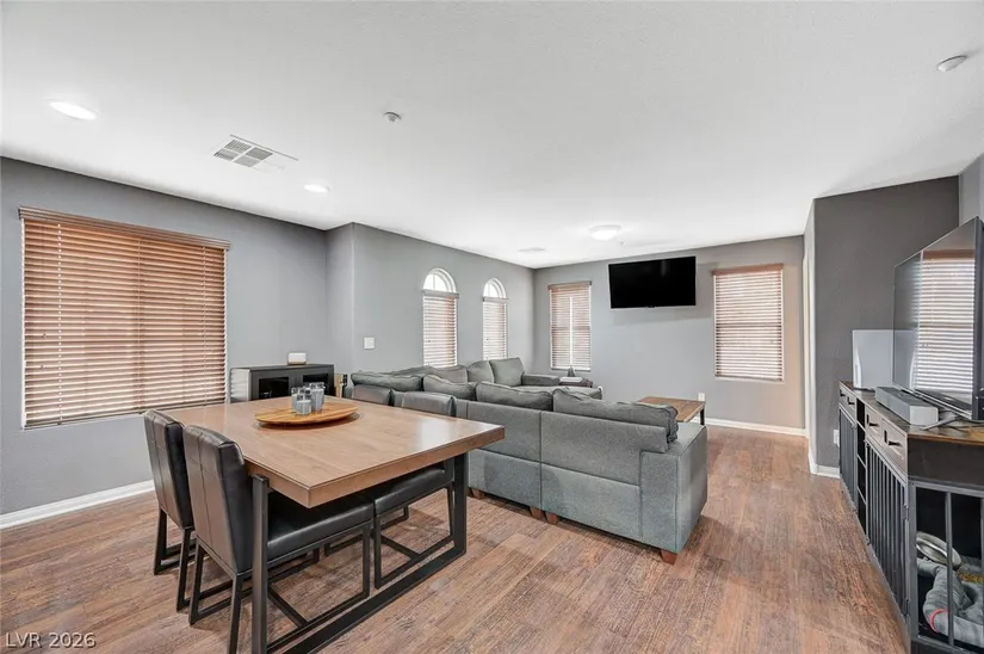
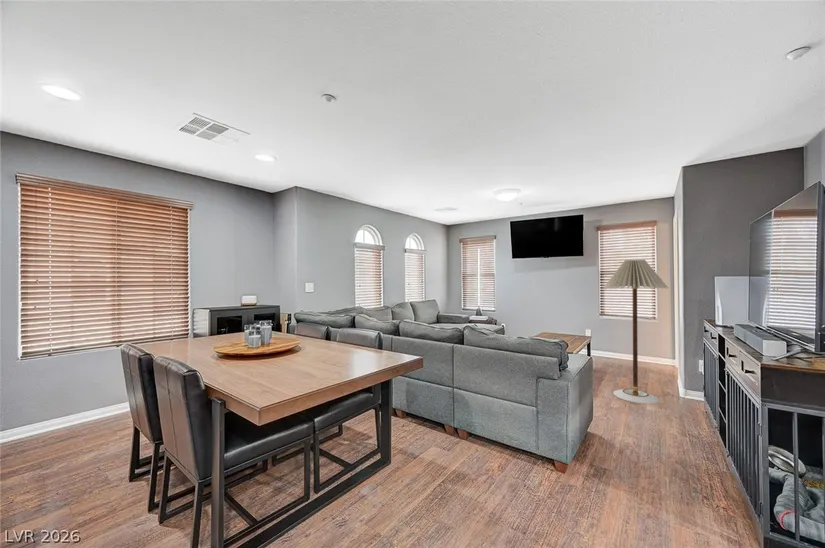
+ floor lamp [603,258,669,405]
